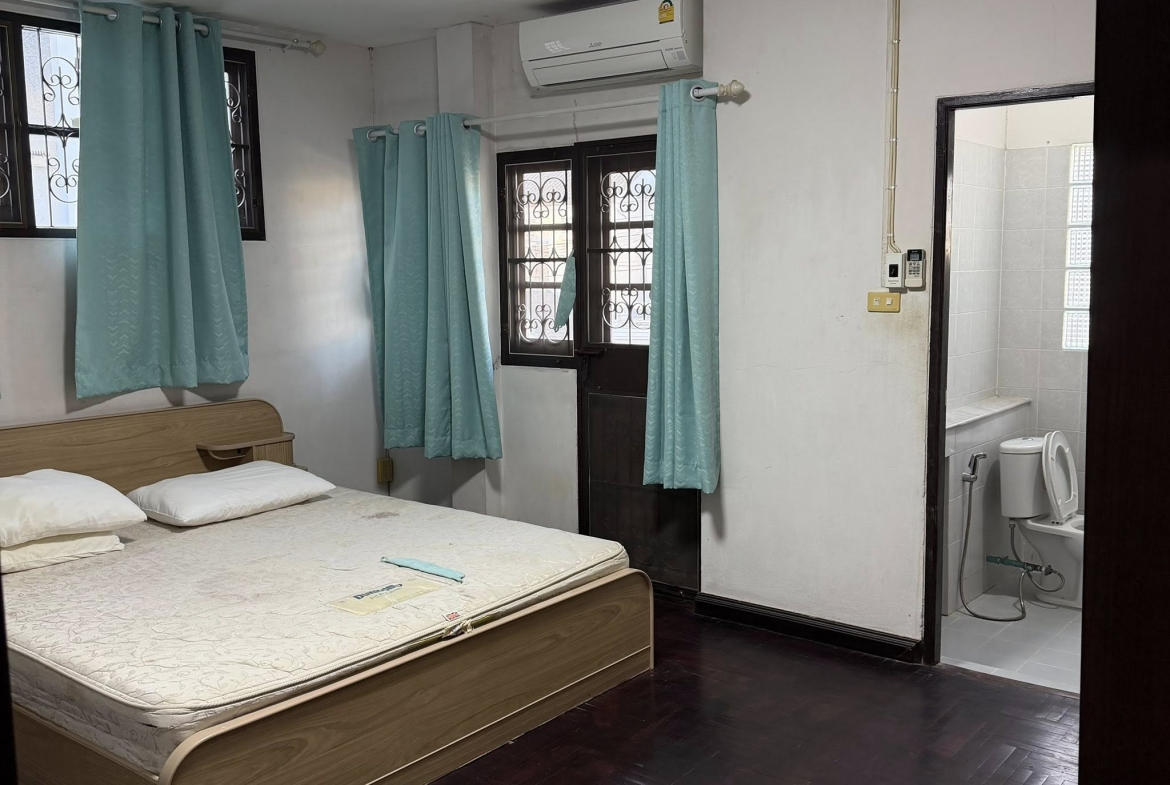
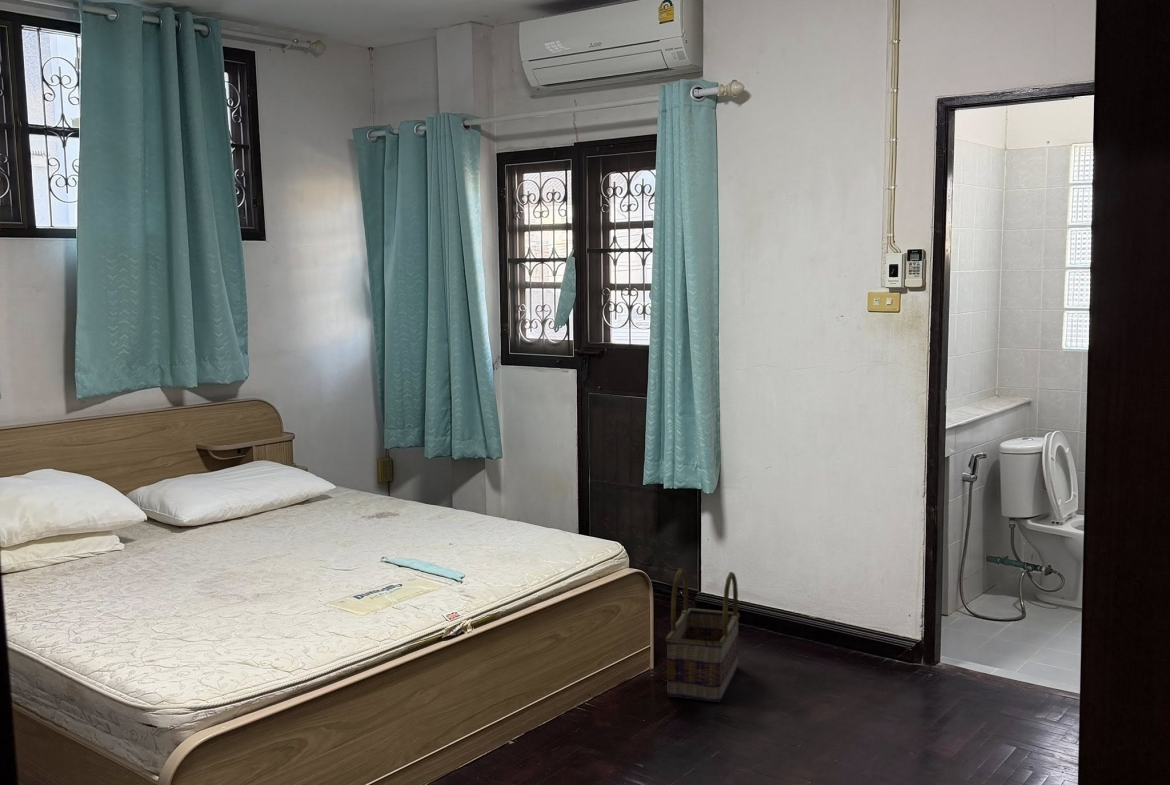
+ basket [664,567,741,703]
